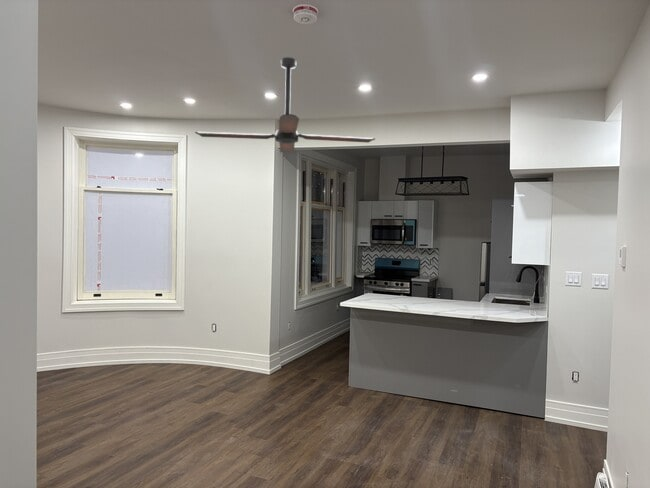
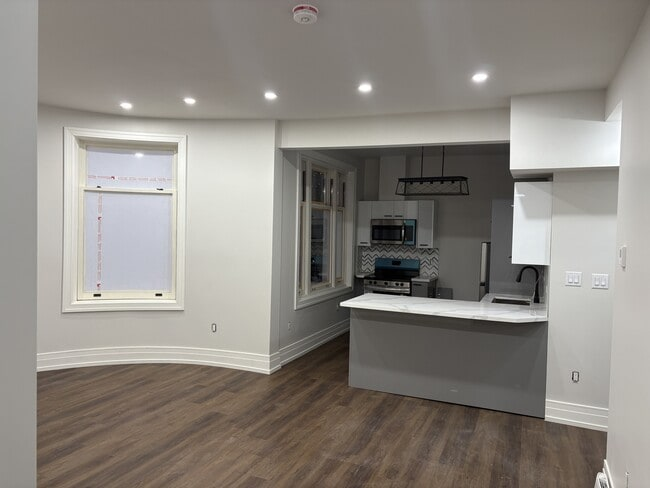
- ceiling fan [194,56,376,154]
